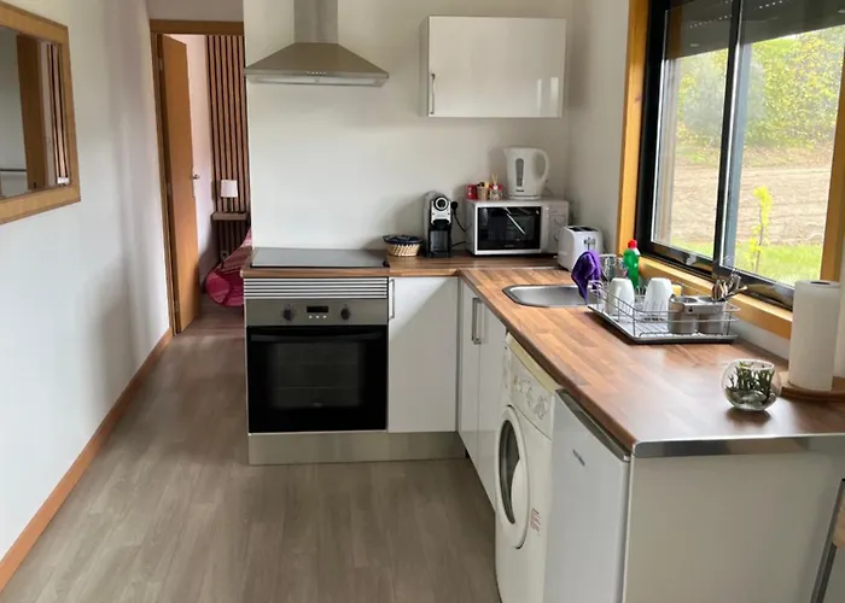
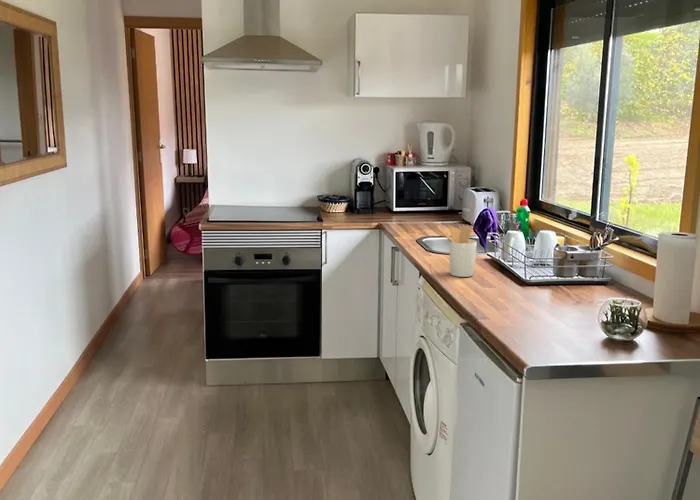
+ utensil holder [436,225,478,278]
